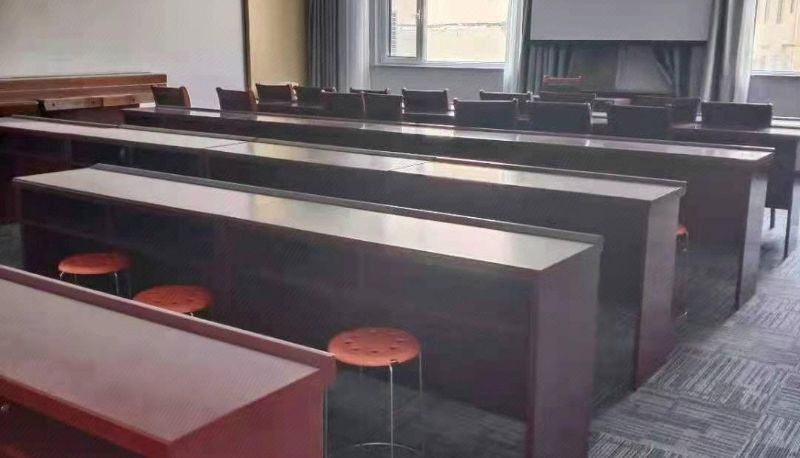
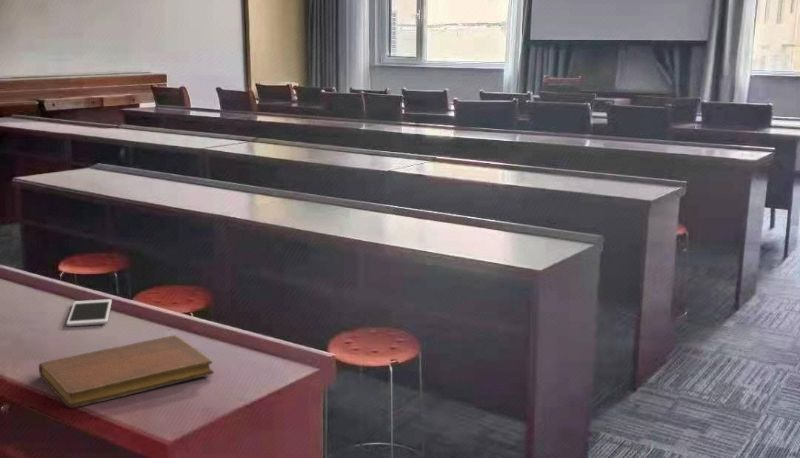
+ cell phone [66,298,113,327]
+ notebook [38,334,215,409]
